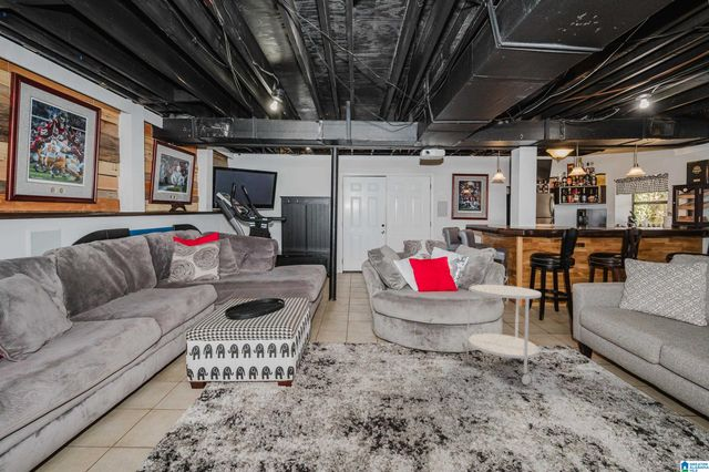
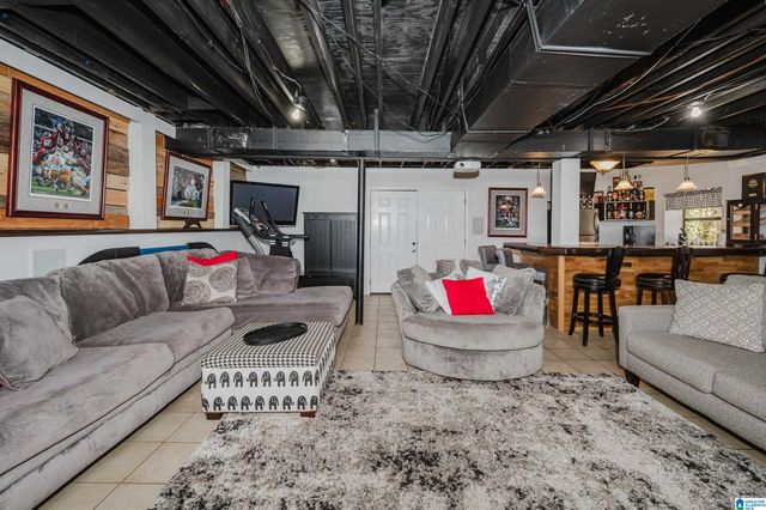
- side table [464,284,543,386]
